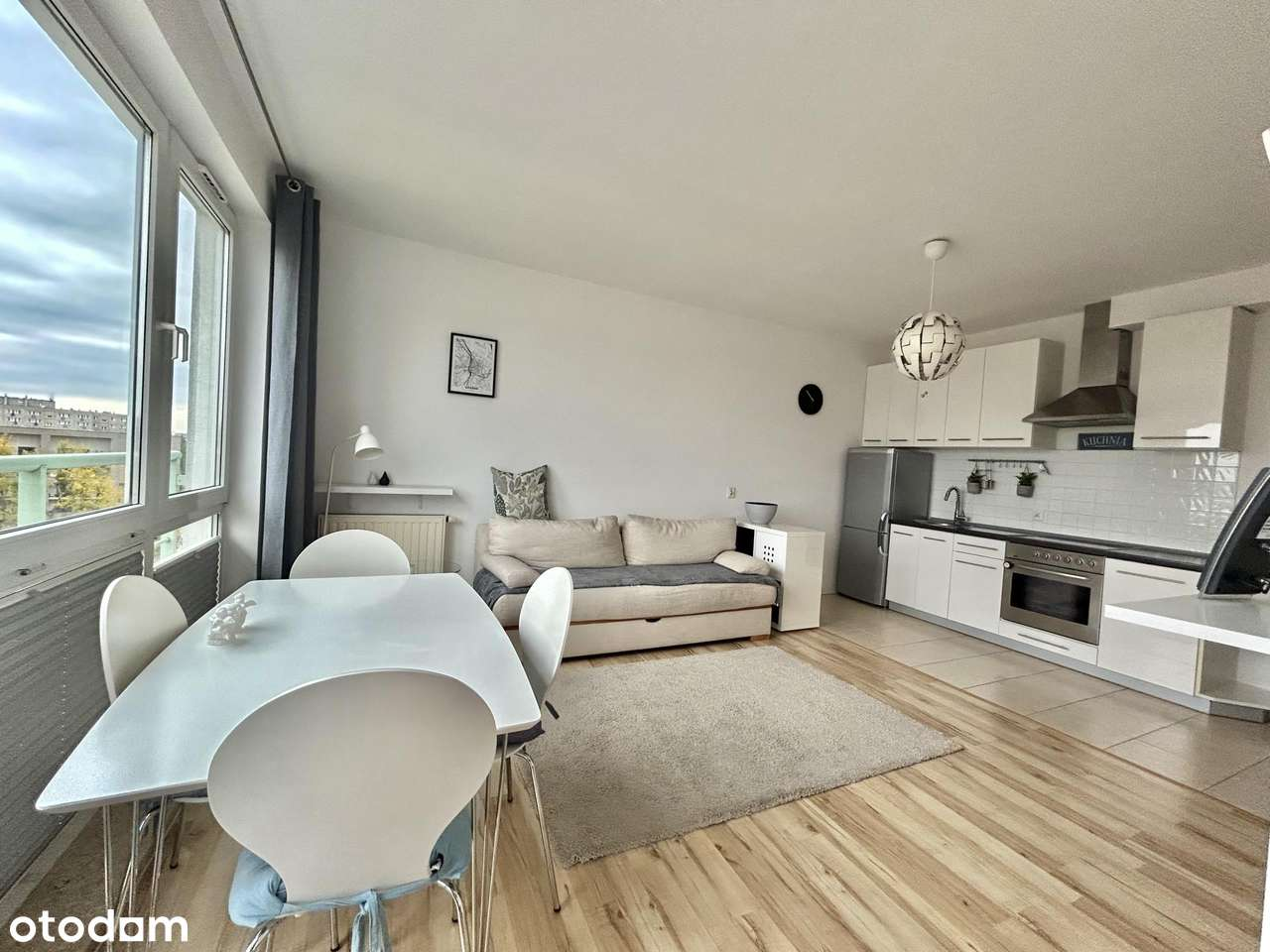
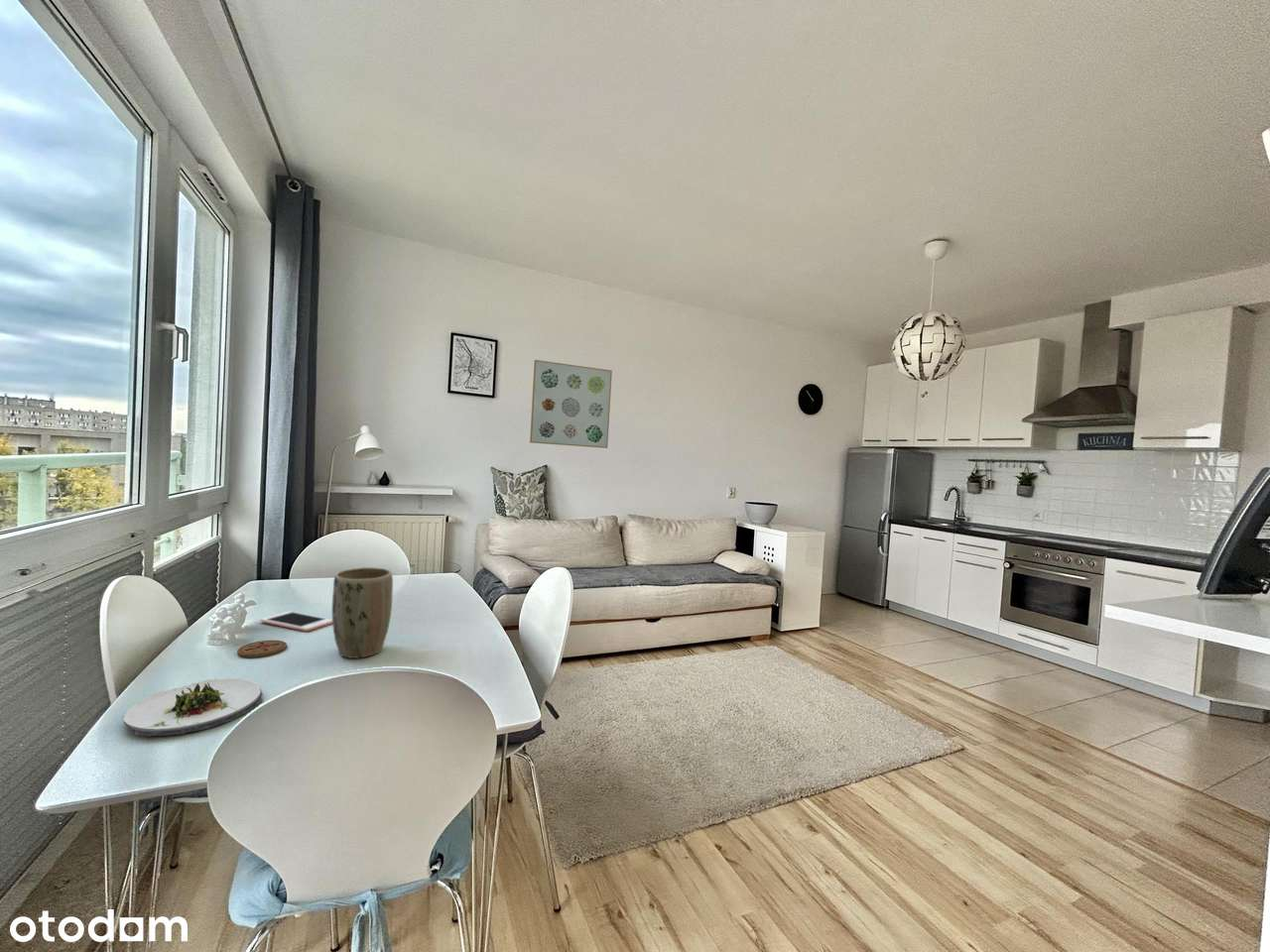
+ plant pot [331,566,394,659]
+ salad plate [122,677,263,738]
+ coaster [236,640,288,658]
+ wall art [529,359,613,449]
+ cell phone [259,610,332,633]
